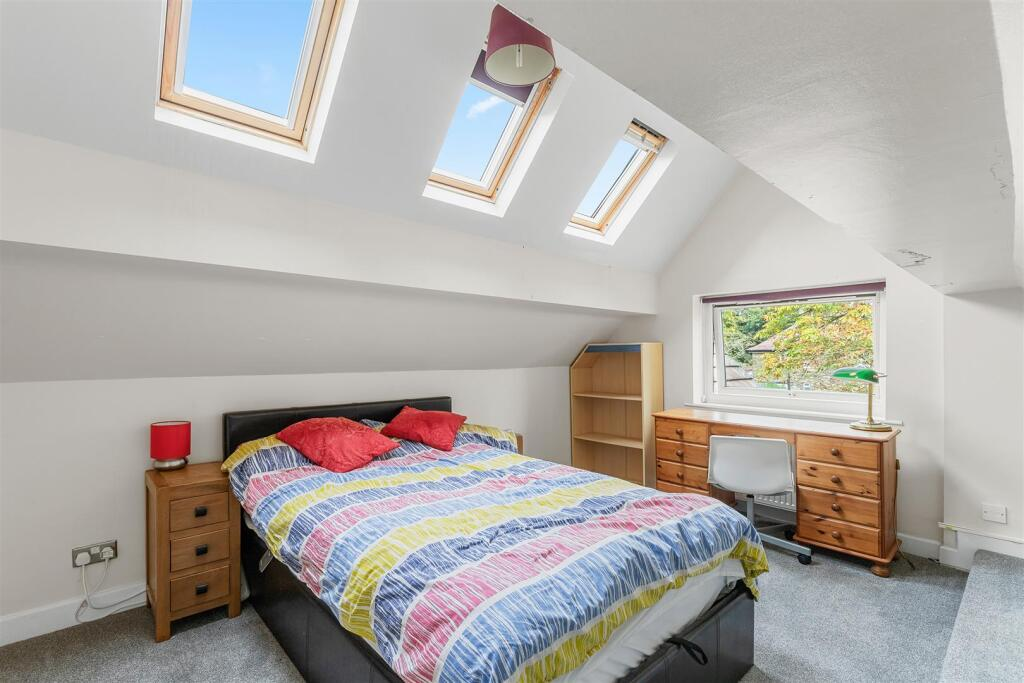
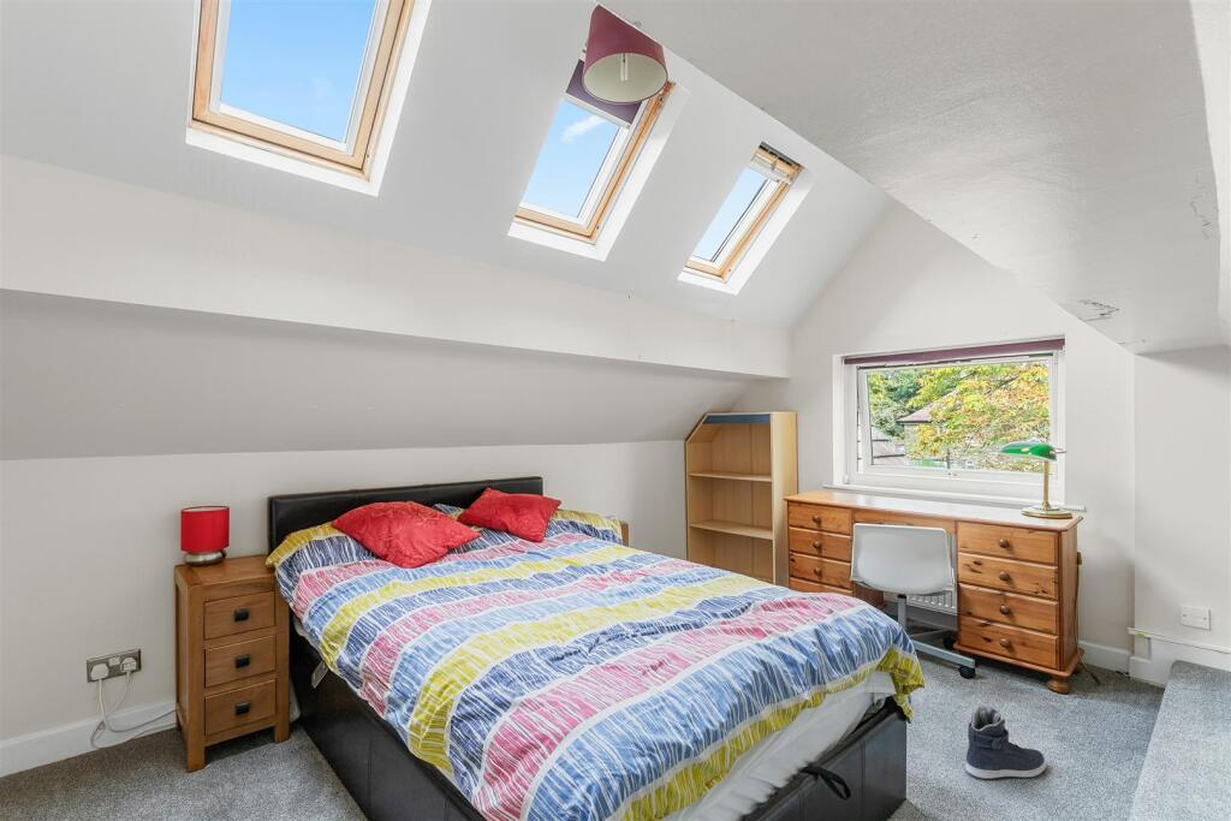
+ sneaker [964,706,1047,780]
